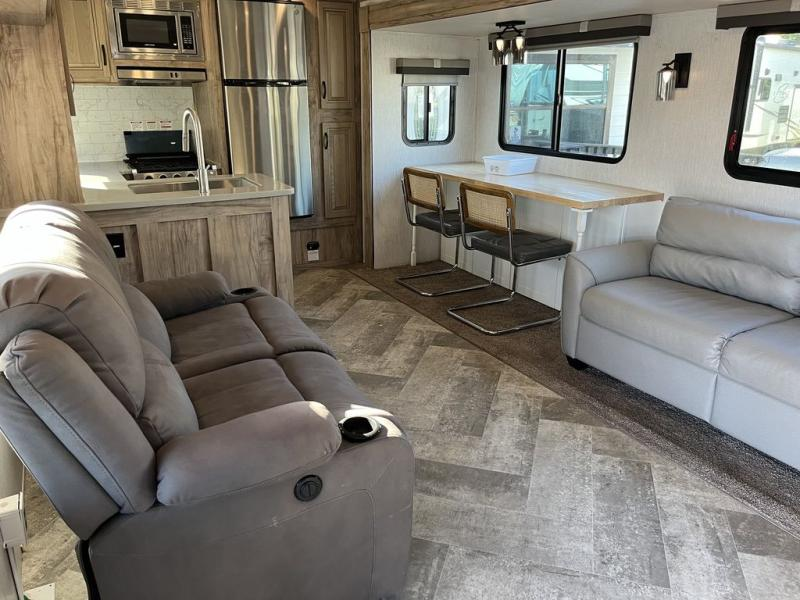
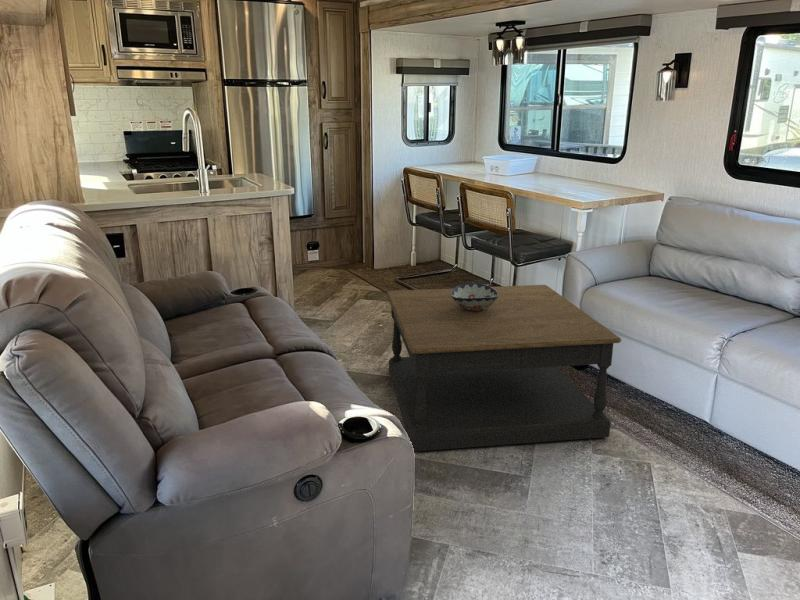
+ decorative bowl [451,282,499,311]
+ coffee table [385,284,622,452]
